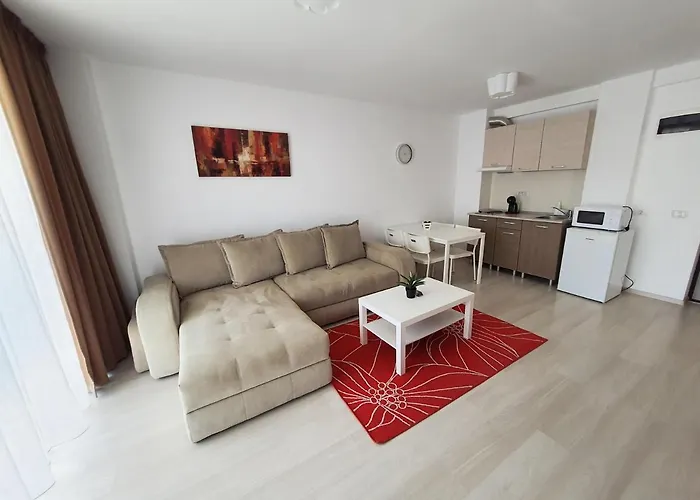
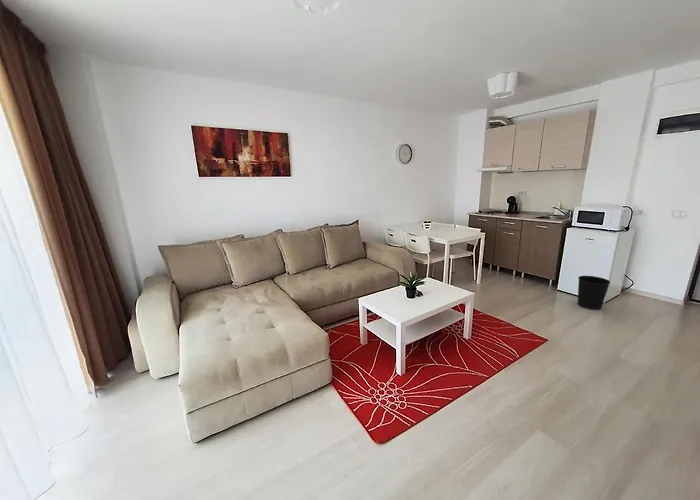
+ wastebasket [577,275,611,311]
